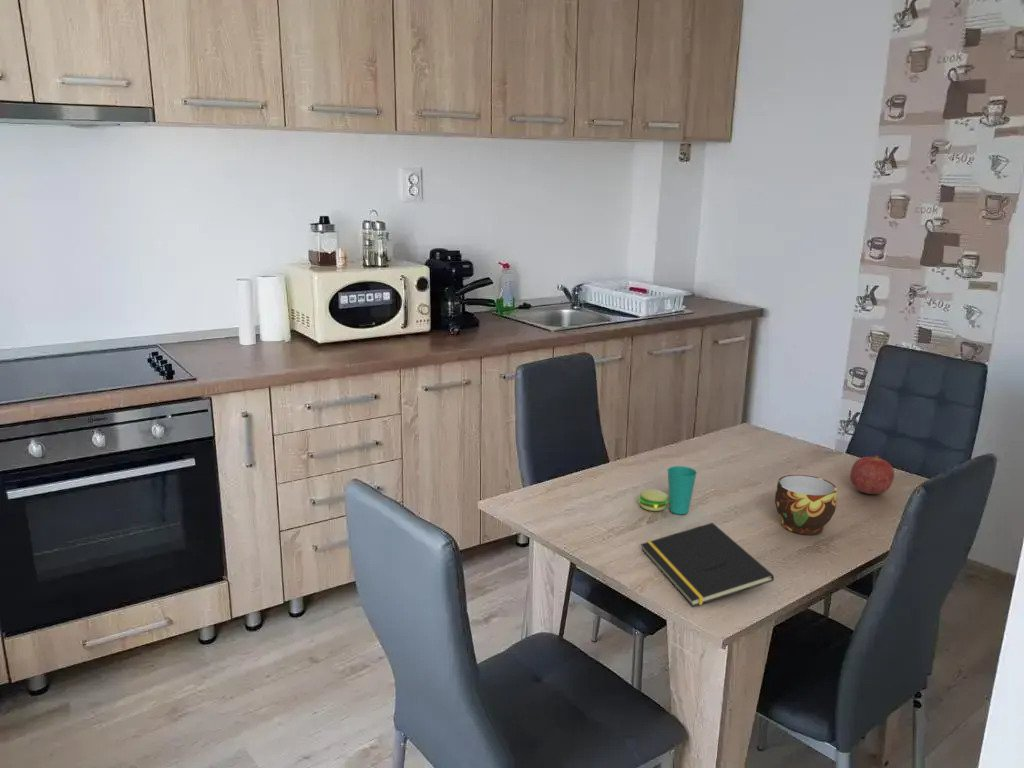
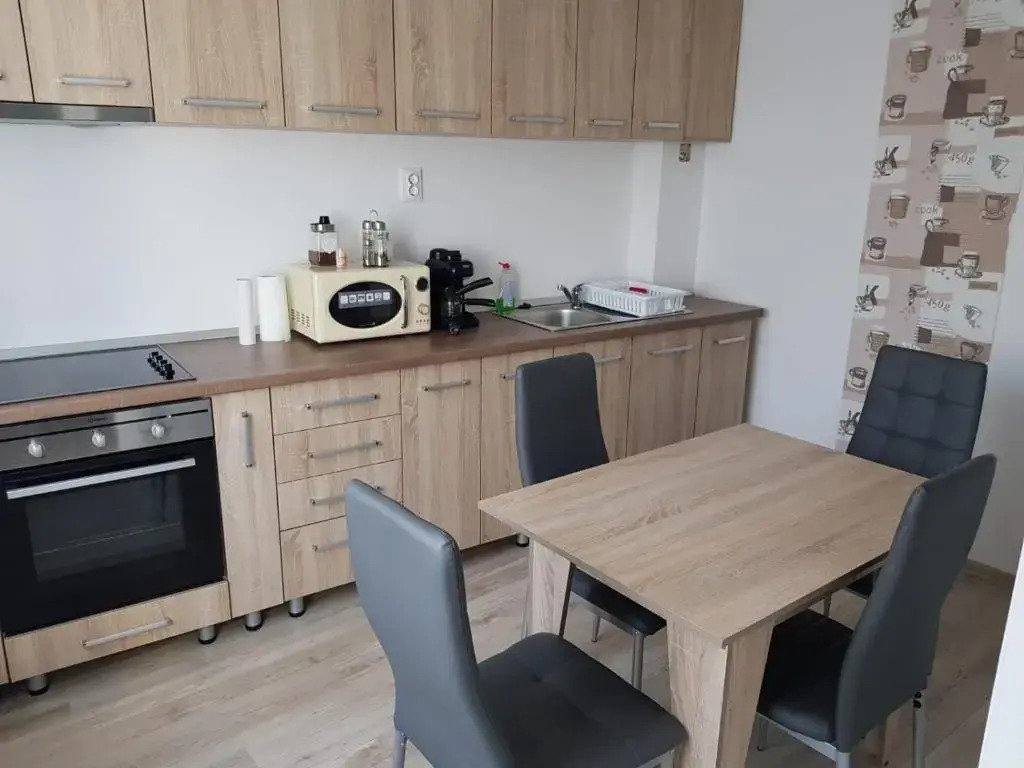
- cup [638,465,698,515]
- fruit [849,455,895,495]
- cup [774,474,838,535]
- notepad [640,522,775,608]
